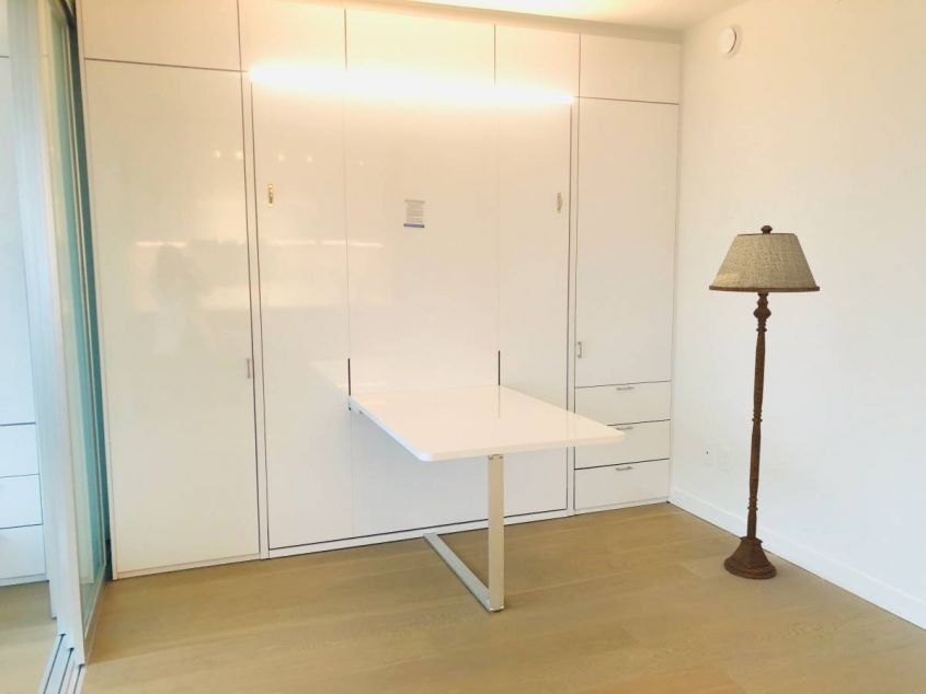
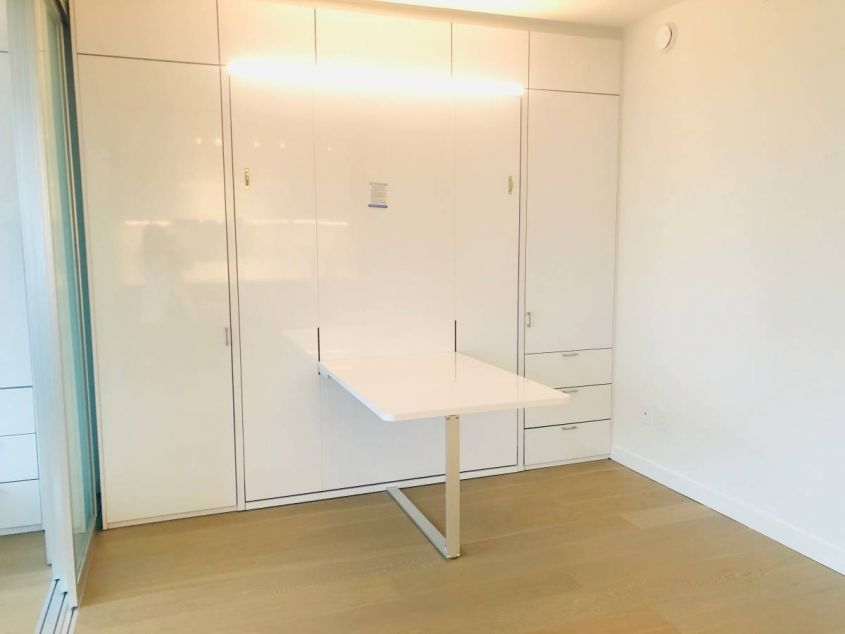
- floor lamp [708,224,821,581]
